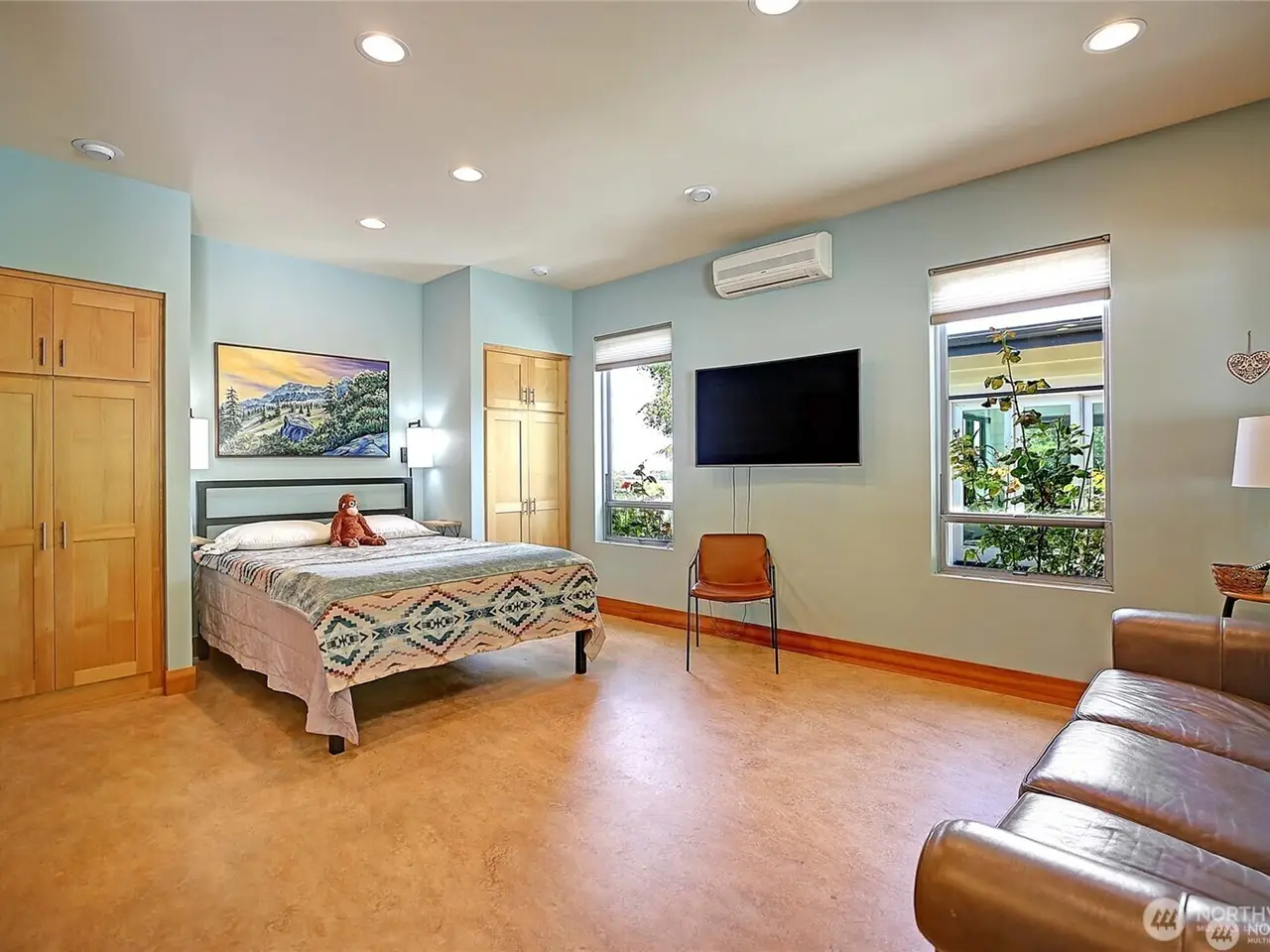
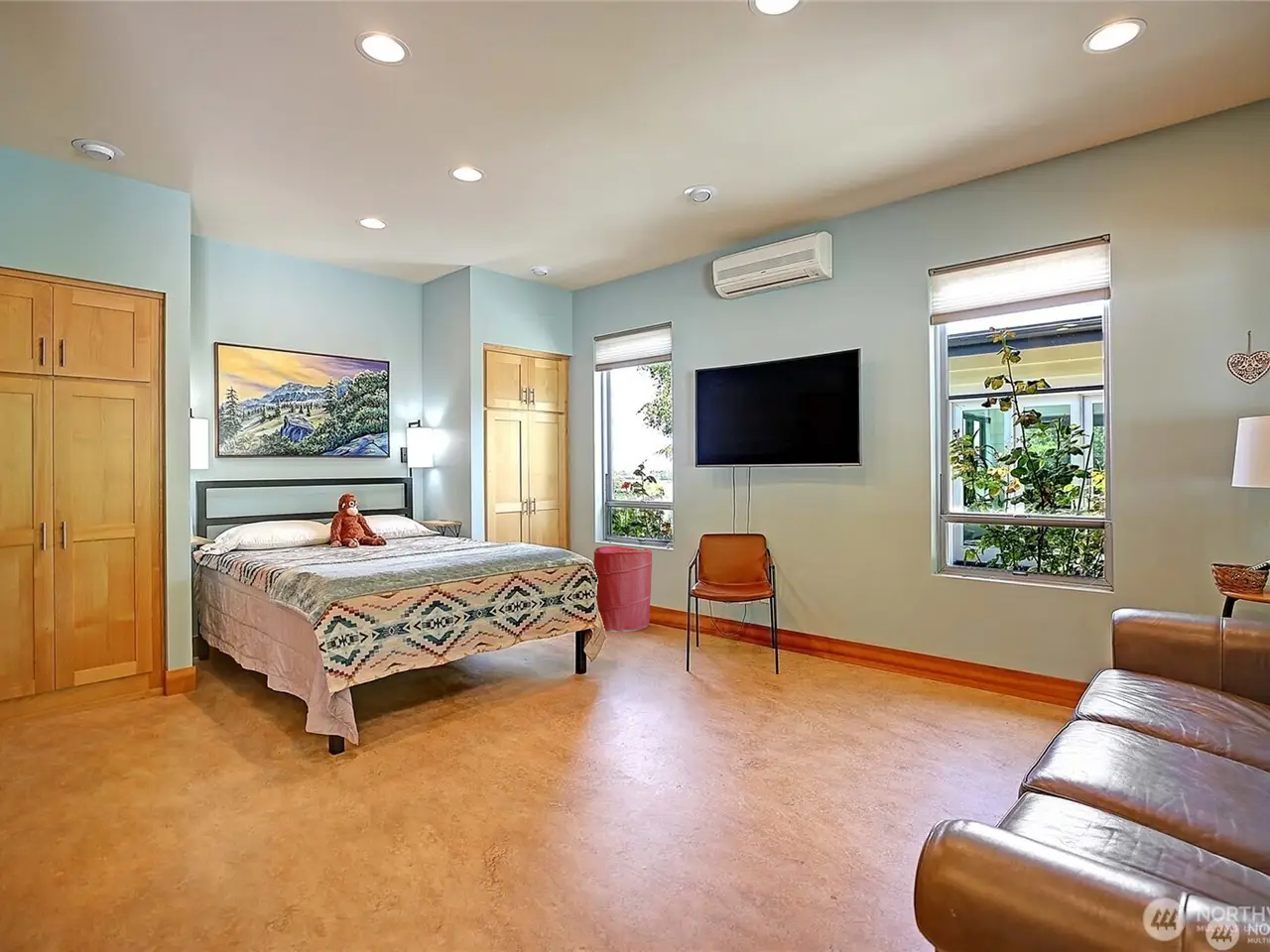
+ laundry hamper [592,545,653,633]
